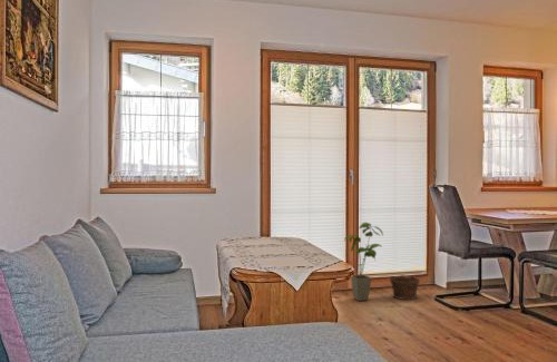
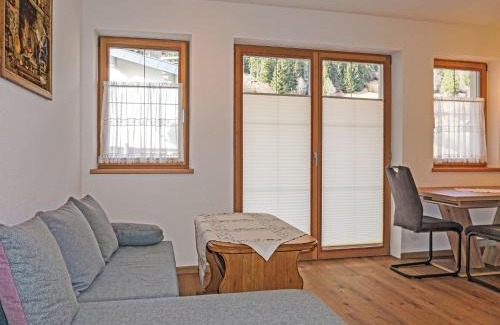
- house plant [343,222,384,302]
- clay pot [389,274,421,301]
